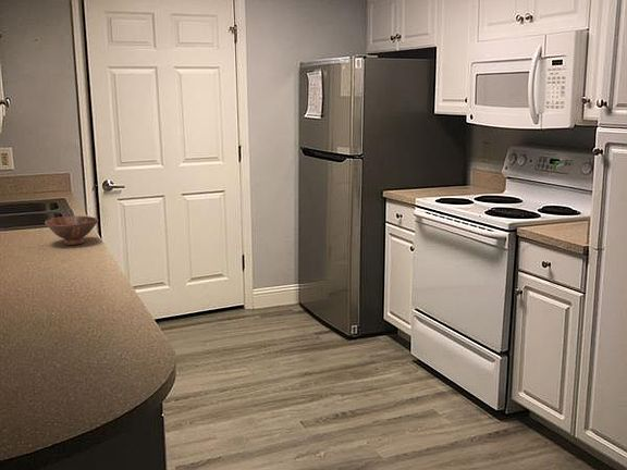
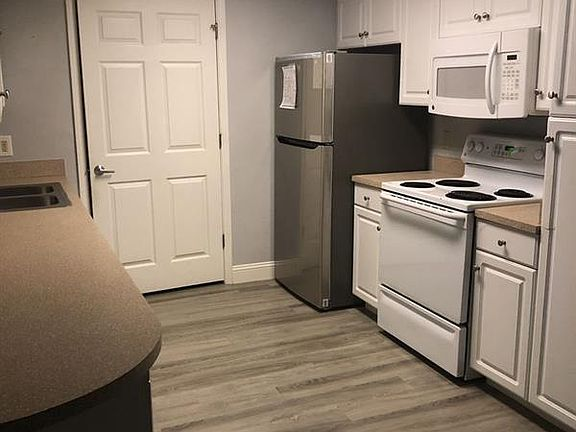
- bowl [44,215,99,246]
